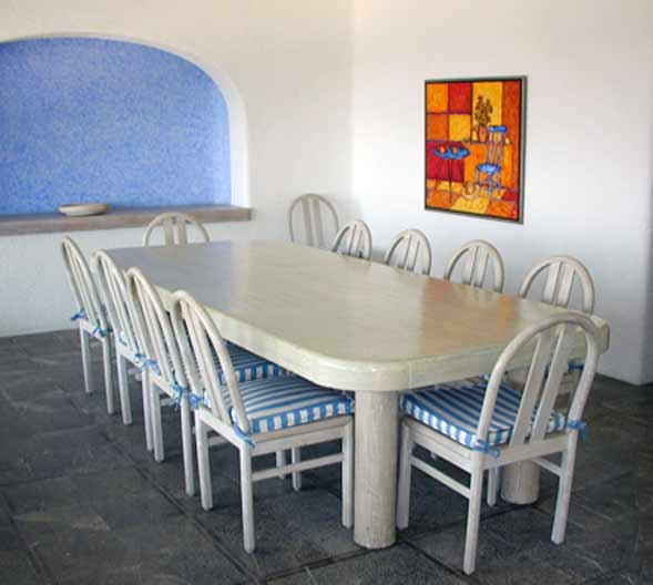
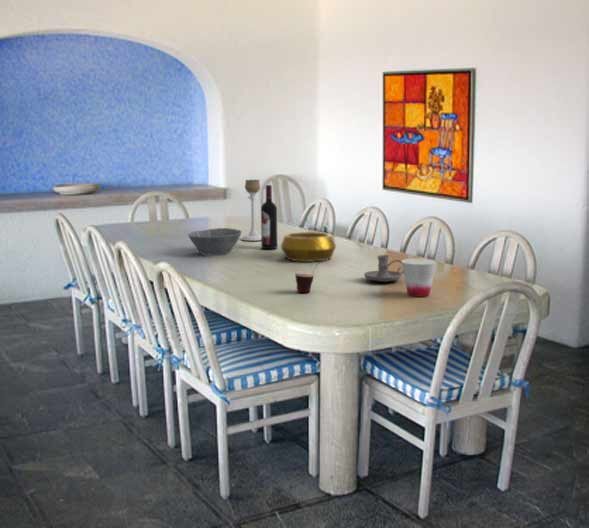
+ cup [401,258,438,297]
+ candle holder [241,179,261,242]
+ bowl [187,227,243,256]
+ wine bottle [260,184,278,250]
+ candle holder [363,254,404,283]
+ decorative bowl [280,231,337,262]
+ cup [294,259,329,293]
